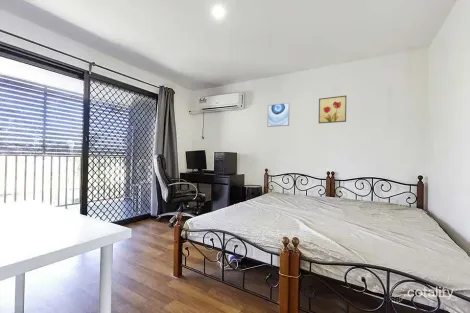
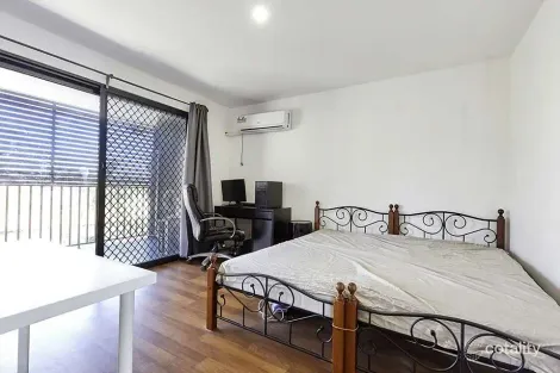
- wall art [318,95,347,124]
- wall art [266,102,290,128]
